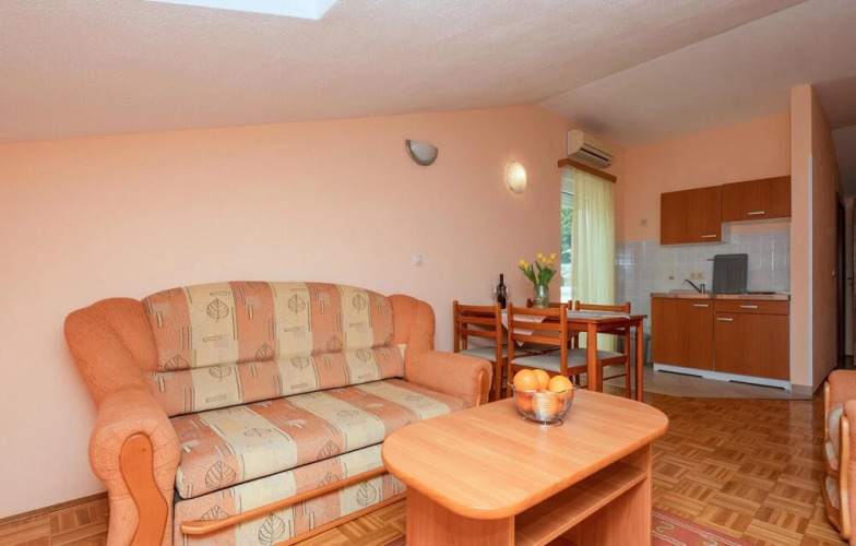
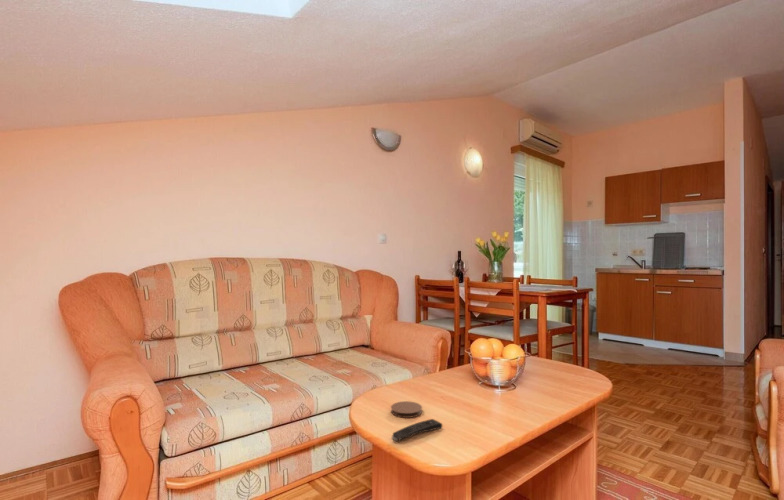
+ coaster [390,400,423,419]
+ remote control [391,418,443,442]
